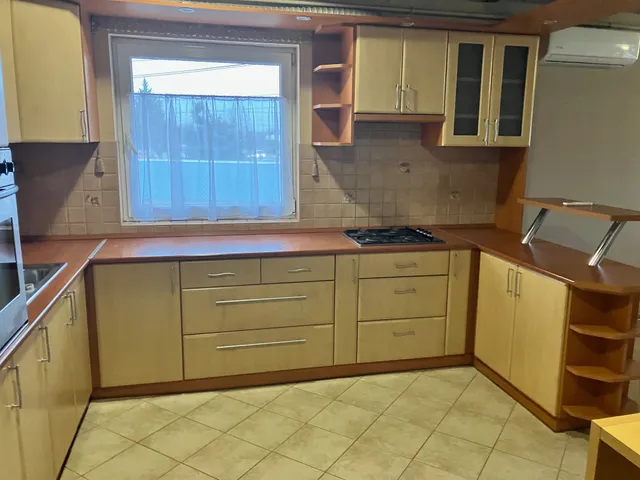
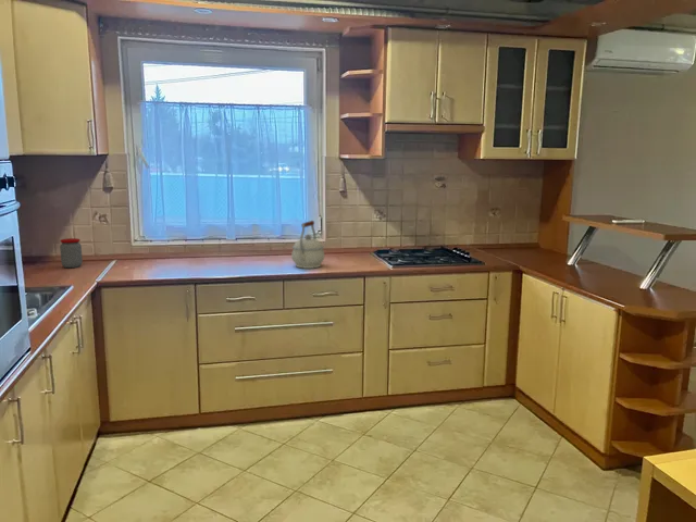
+ jar [59,237,84,269]
+ kettle [290,220,325,270]
